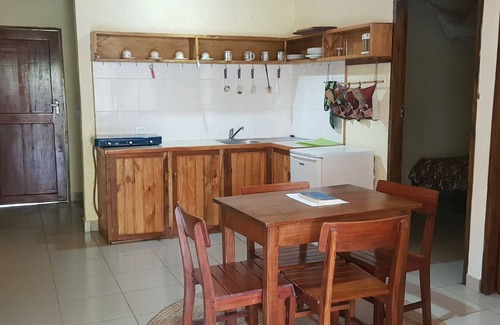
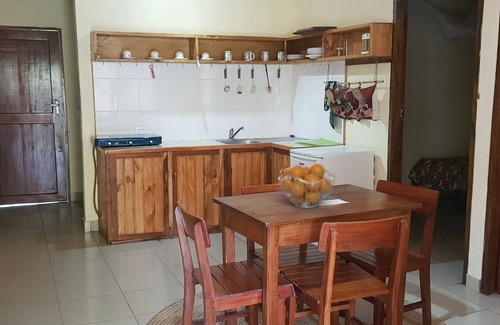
+ fruit basket [278,163,336,209]
